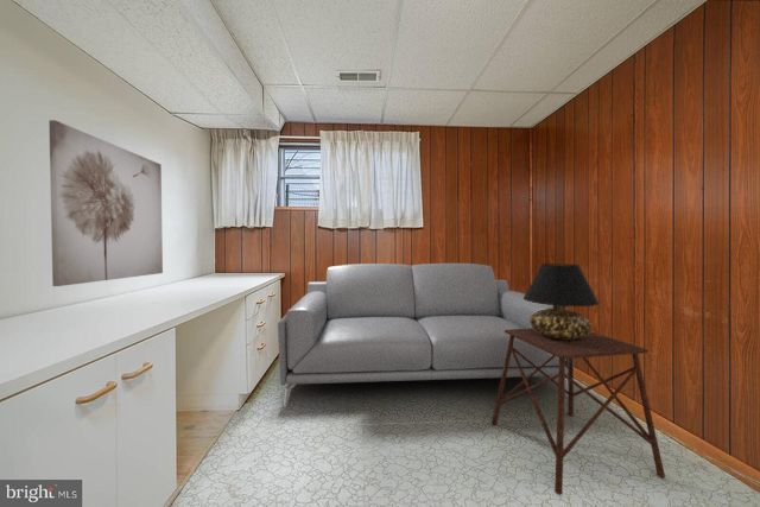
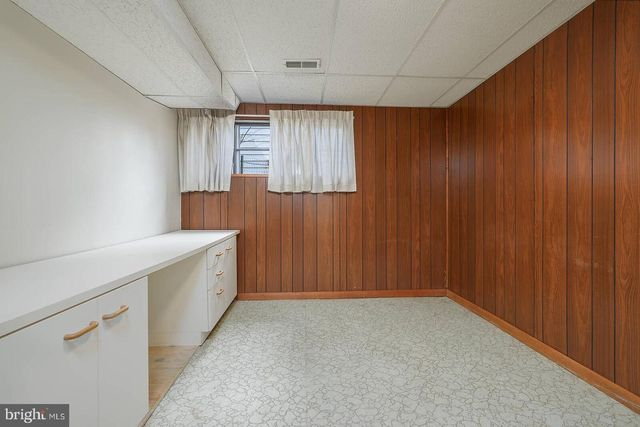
- wall art [48,119,164,287]
- table lamp [524,262,601,340]
- sofa [277,262,569,408]
- side table [490,329,666,496]
